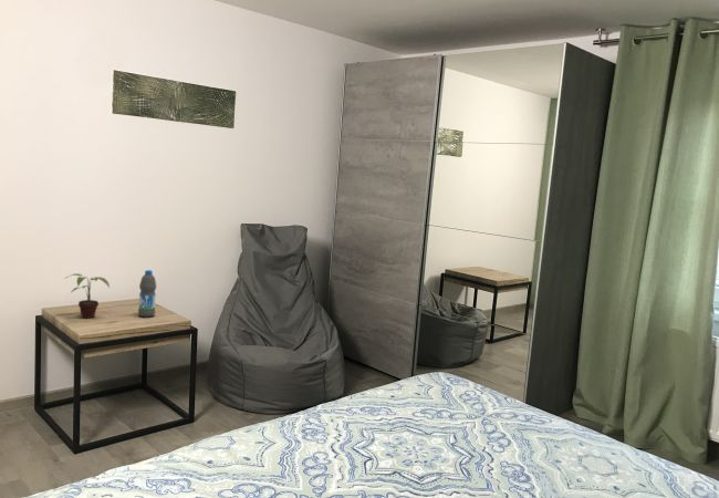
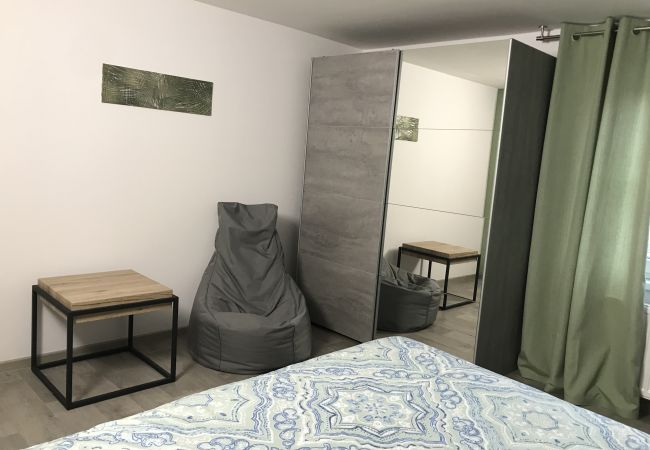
- potted plant [63,272,111,320]
- water bottle [137,269,157,318]
